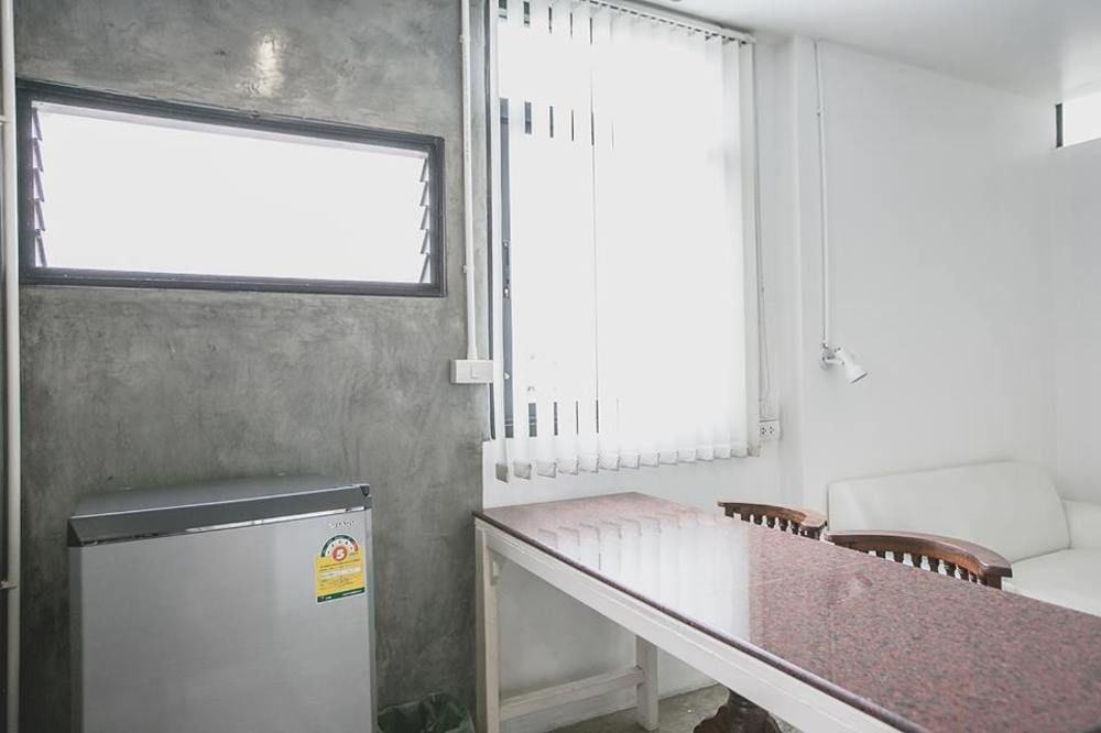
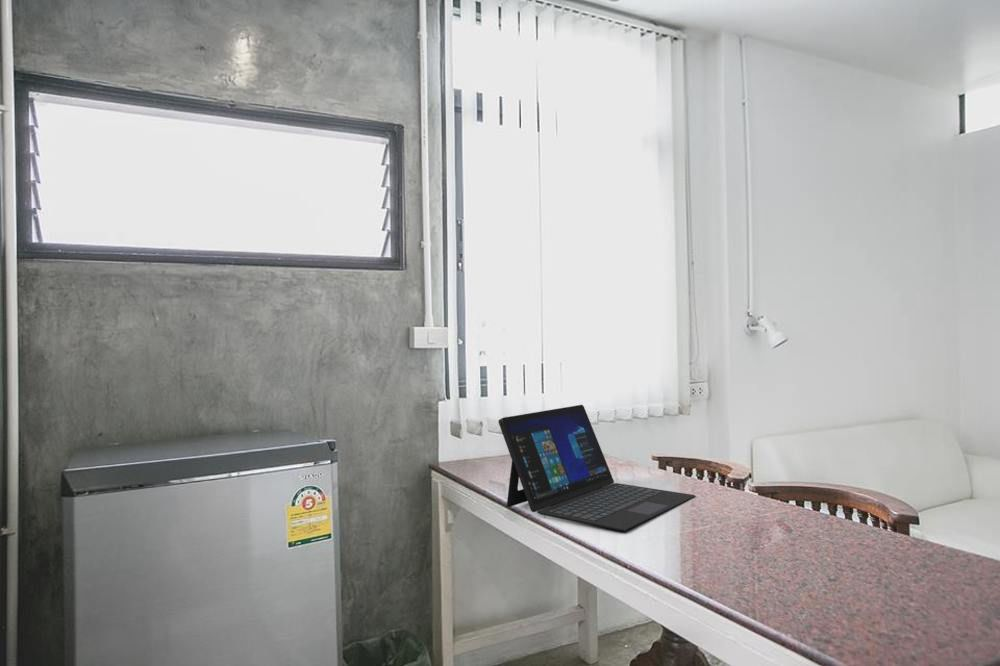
+ laptop [497,404,696,532]
